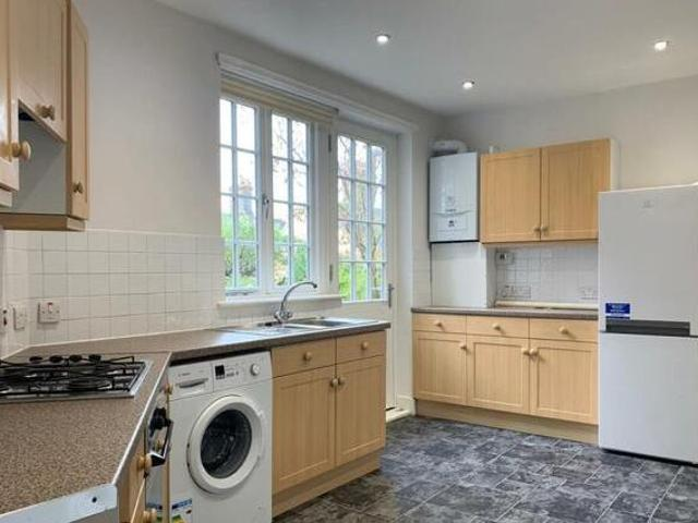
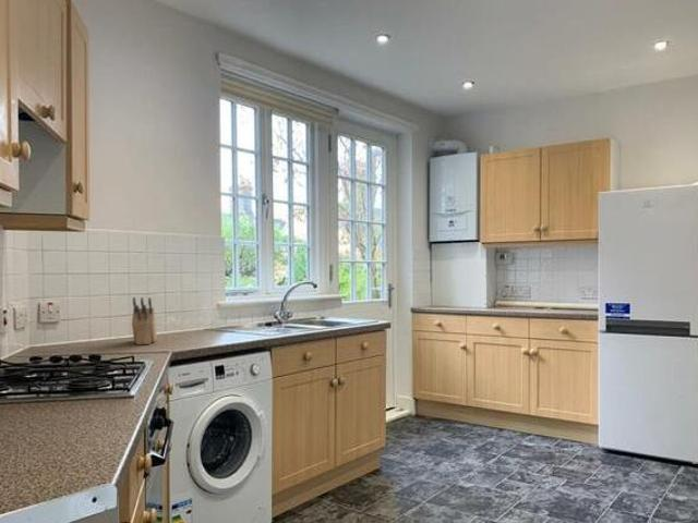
+ knife block [131,296,158,345]
